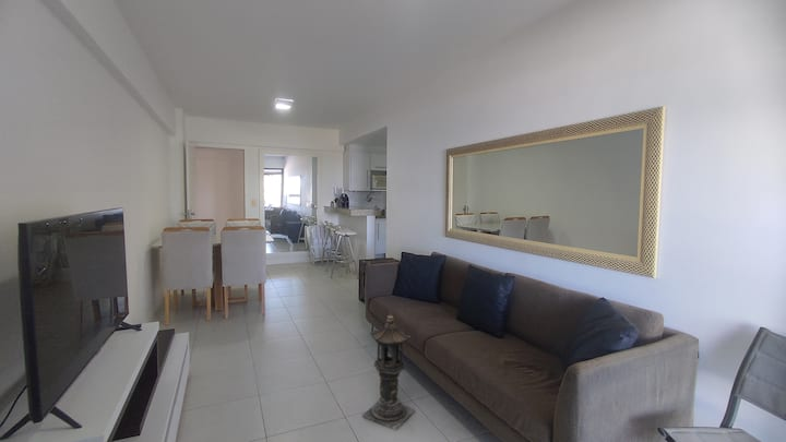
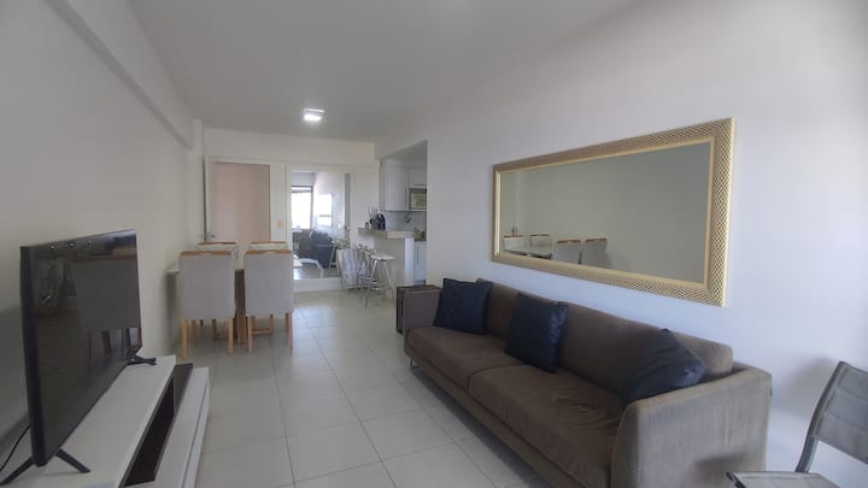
- lantern [361,310,416,431]
